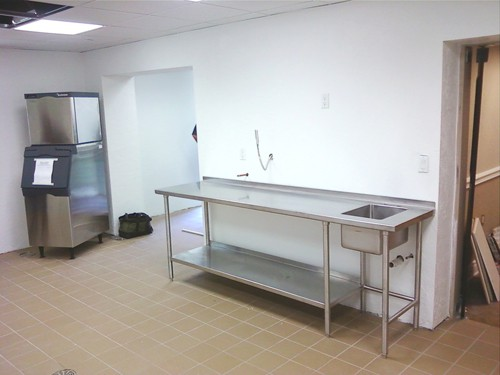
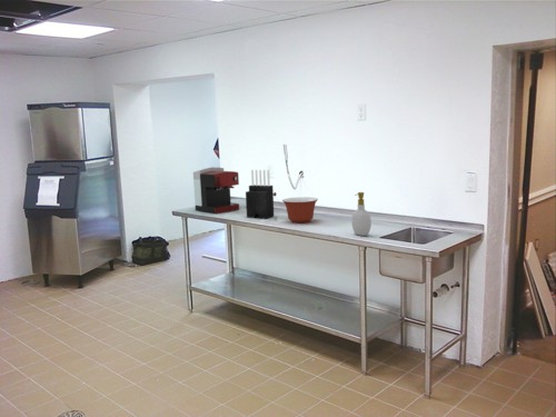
+ coffee maker [192,166,240,215]
+ soap bottle [350,191,373,237]
+ mixing bowl [281,196,319,225]
+ knife block [245,169,275,220]
